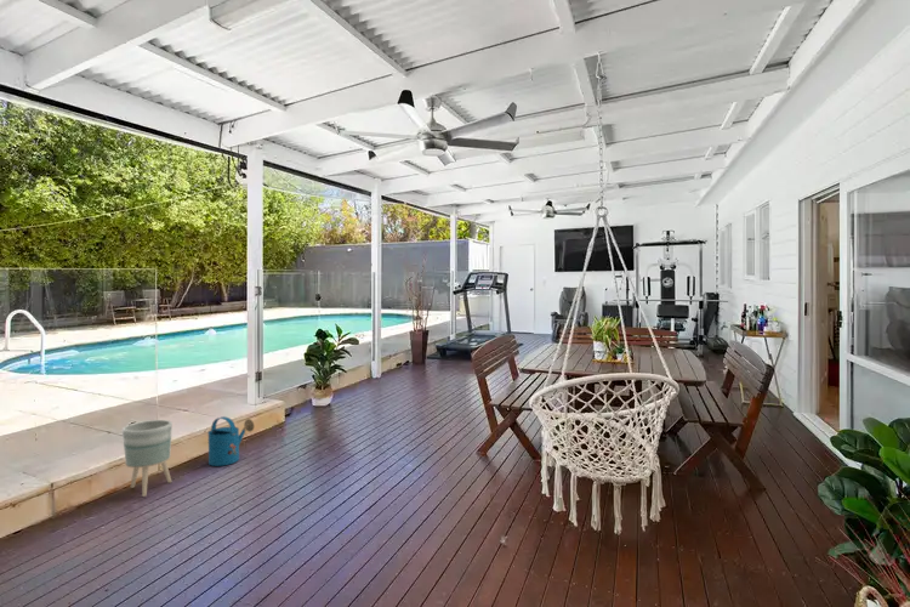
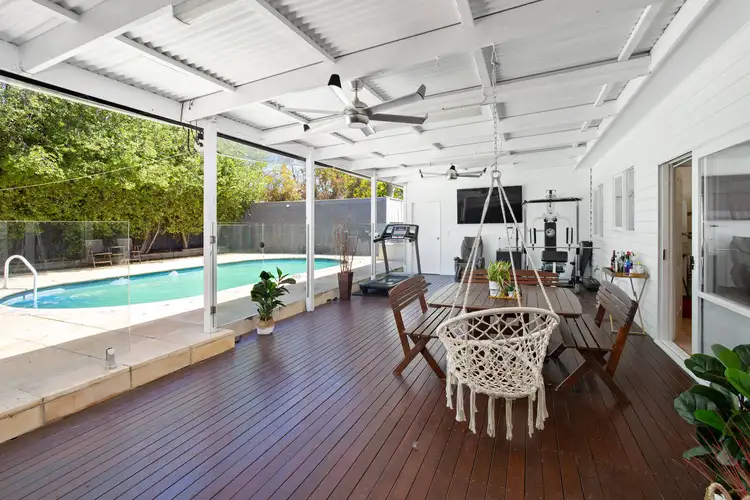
- watering can [206,415,256,467]
- planter [121,419,174,498]
